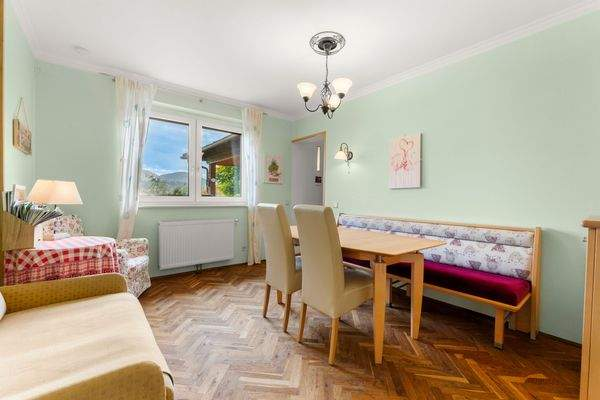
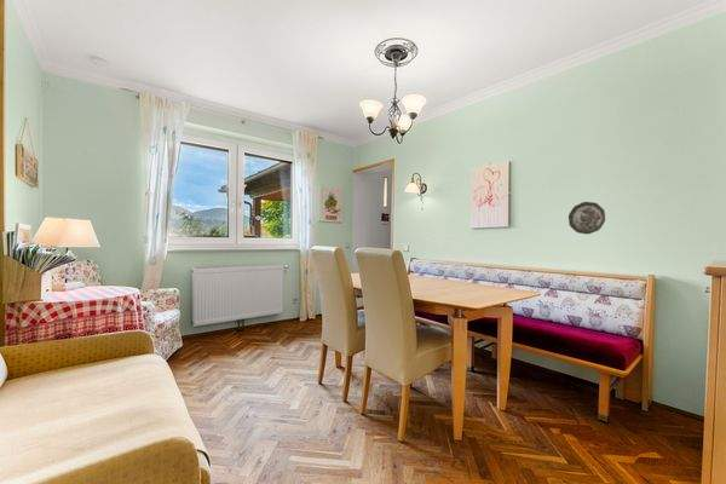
+ decorative plate [567,201,606,235]
